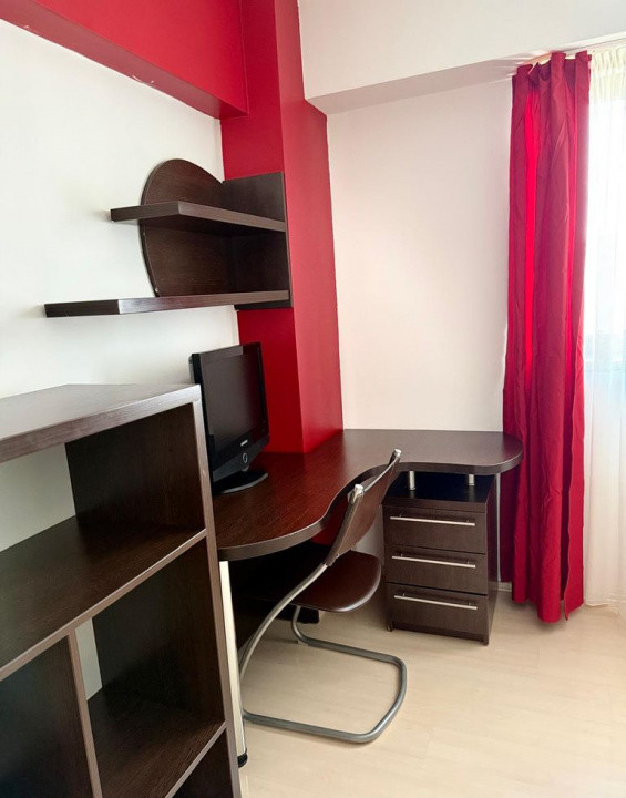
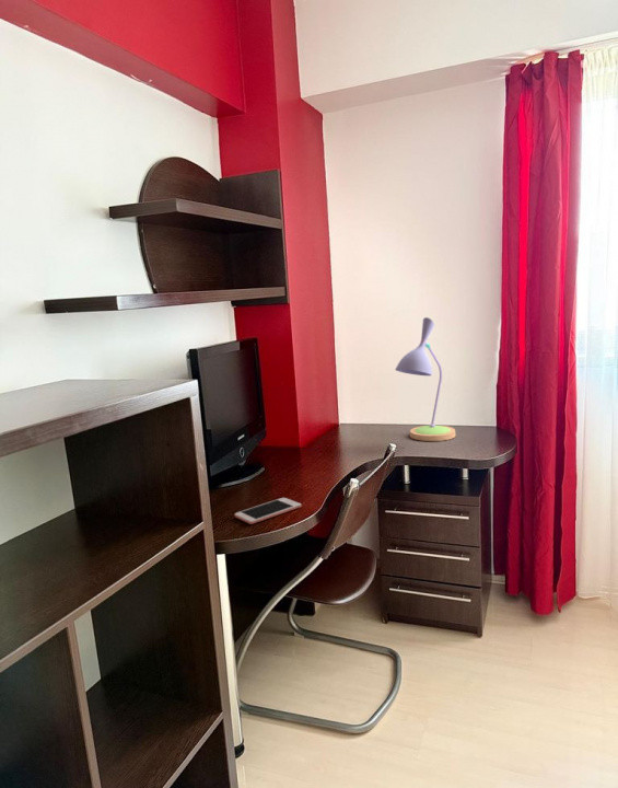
+ cell phone [234,497,302,525]
+ desk lamp [394,316,457,442]
